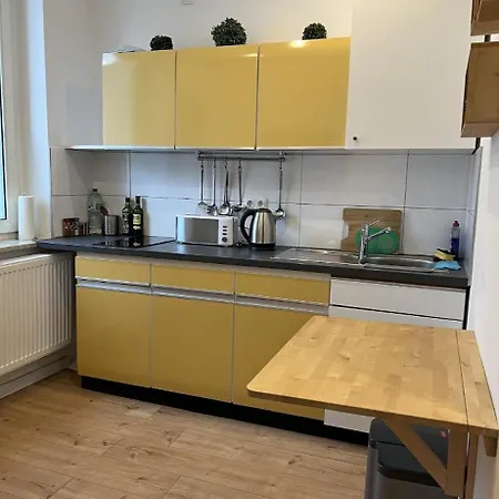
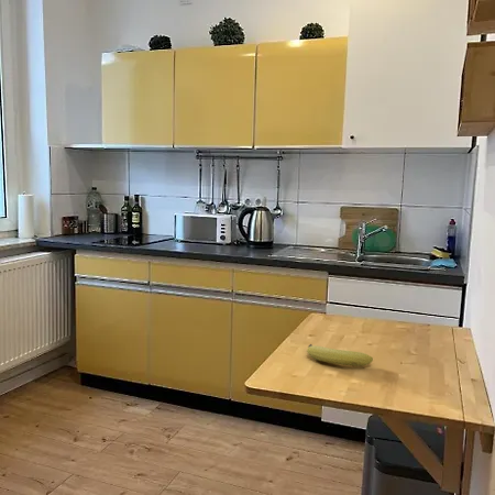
+ fruit [306,343,374,367]
